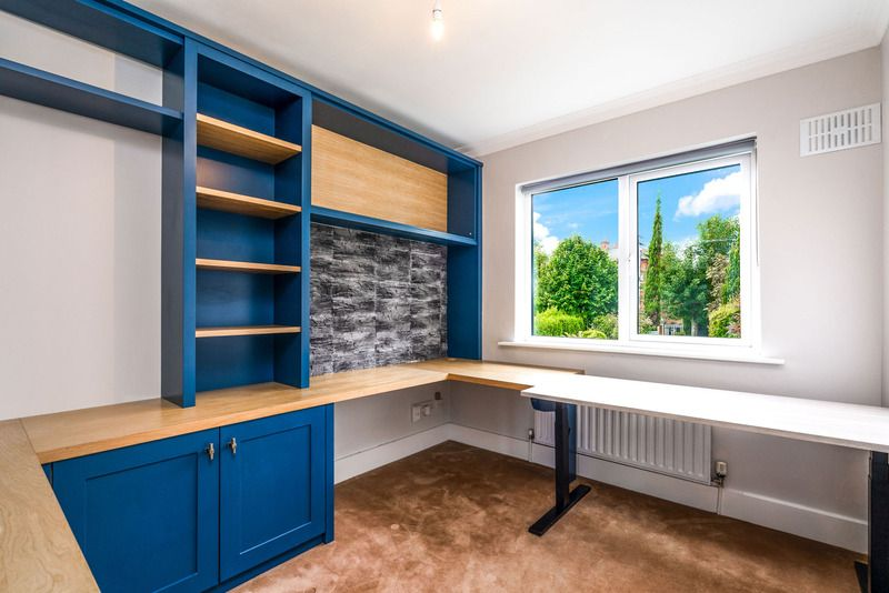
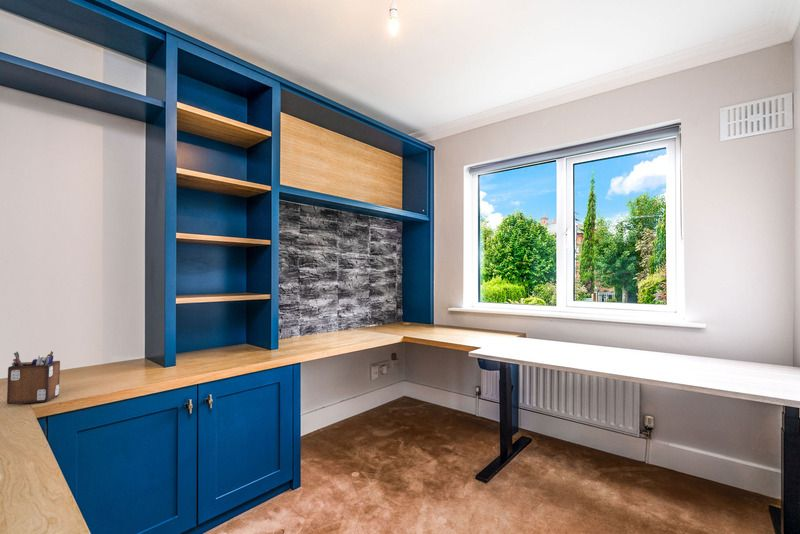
+ desk organizer [6,350,61,405]
